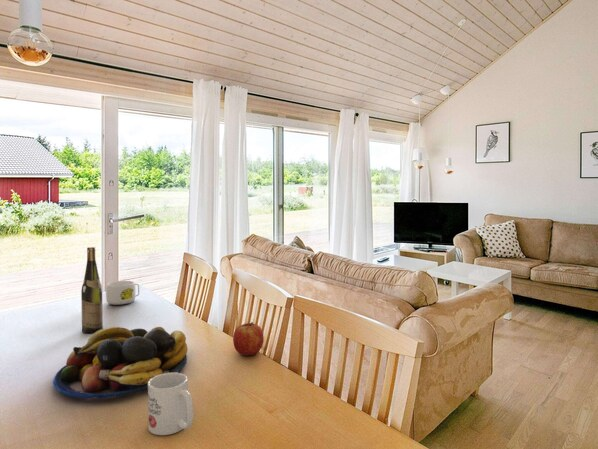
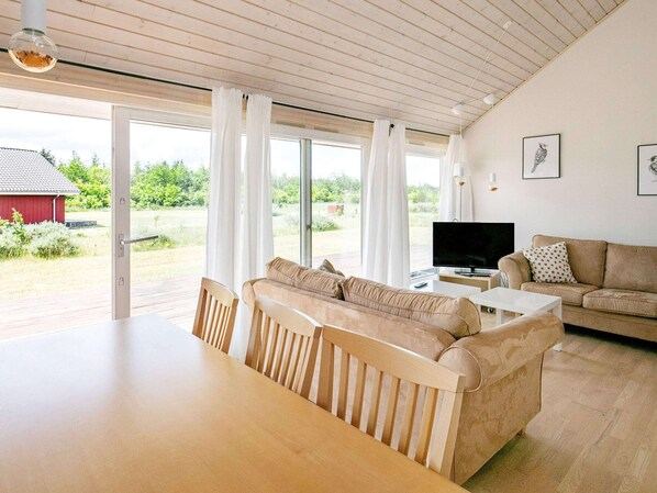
- mug [105,280,140,306]
- wine bottle [80,246,104,334]
- mug [147,372,195,436]
- fruit bowl [52,326,188,399]
- apple [232,321,265,357]
